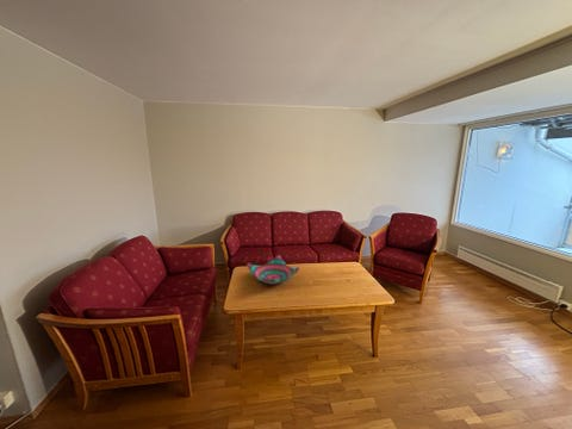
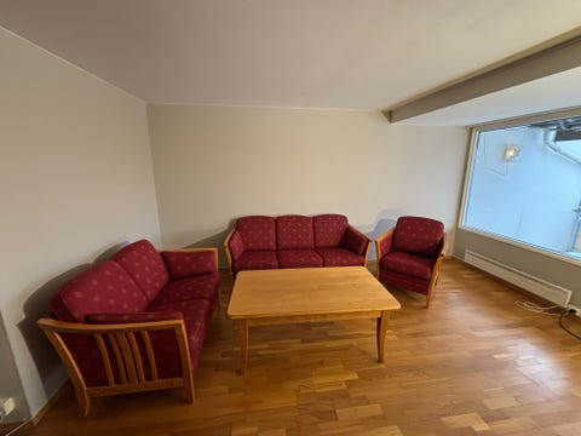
- decorative bowl [247,254,301,286]
